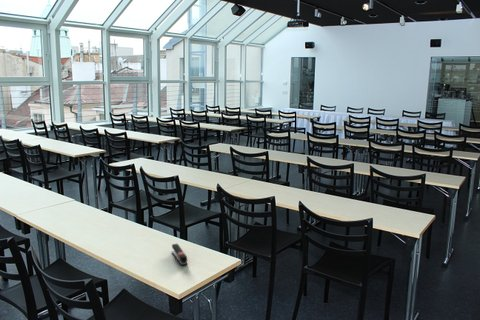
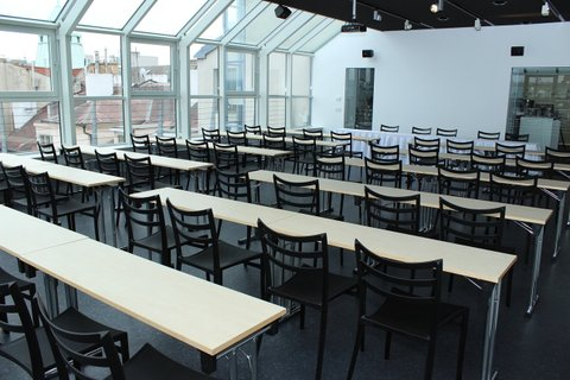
- stapler [171,243,189,266]
